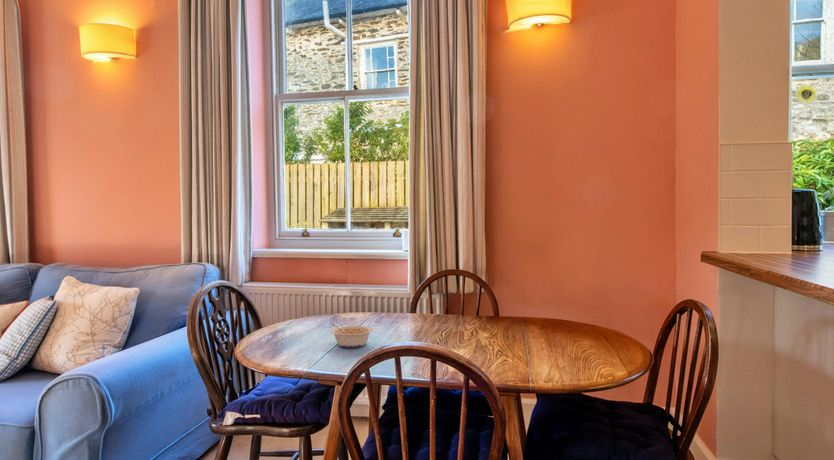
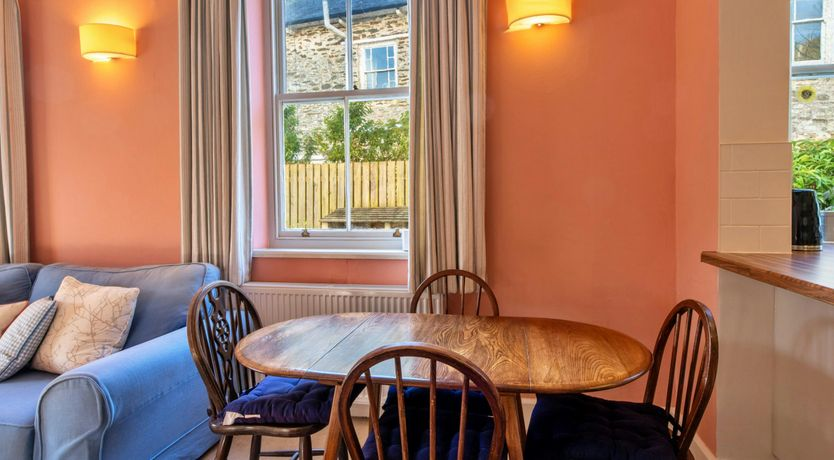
- legume [330,322,373,348]
